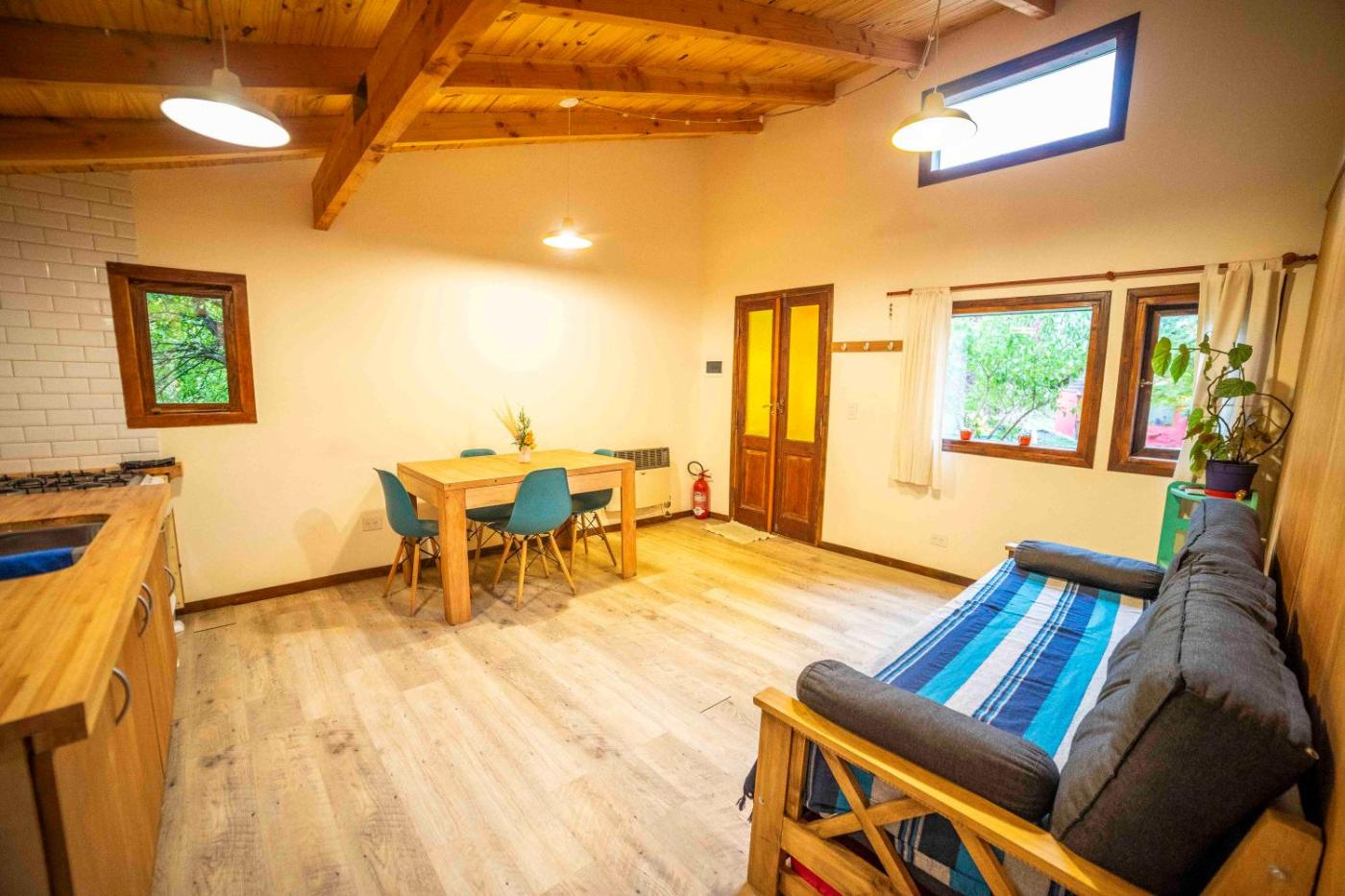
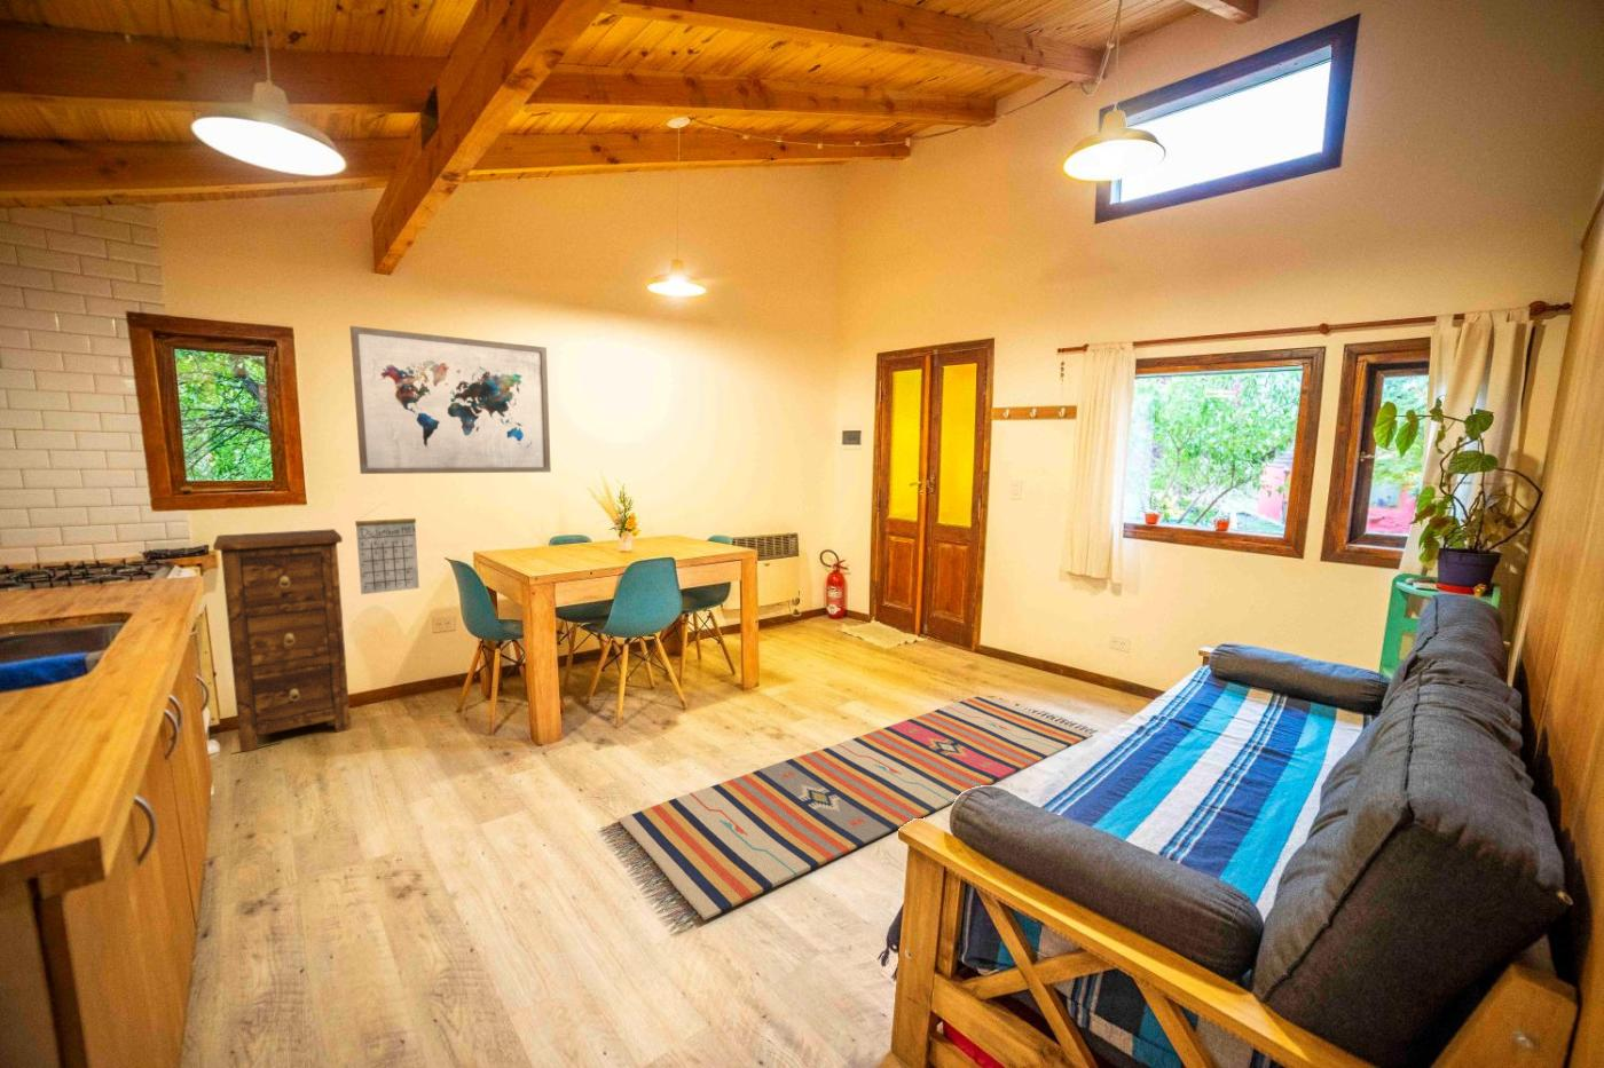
+ rug [599,696,1097,931]
+ calendar [354,502,421,595]
+ wall art [349,325,552,476]
+ cabinet [212,528,352,753]
